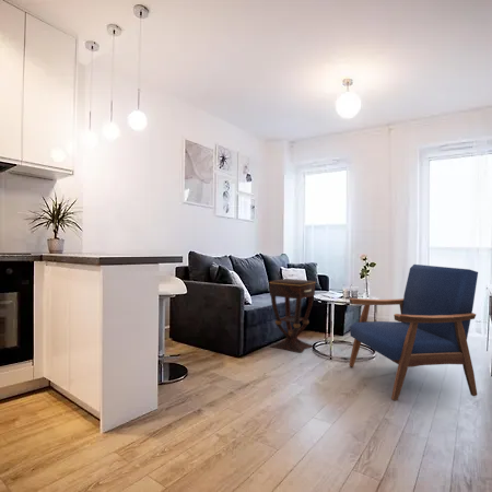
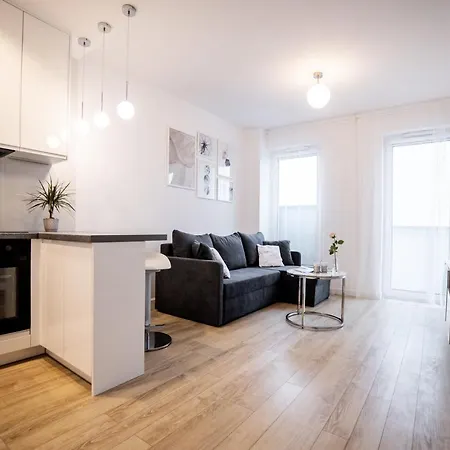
- side table [268,278,317,354]
- armchair [348,263,479,401]
